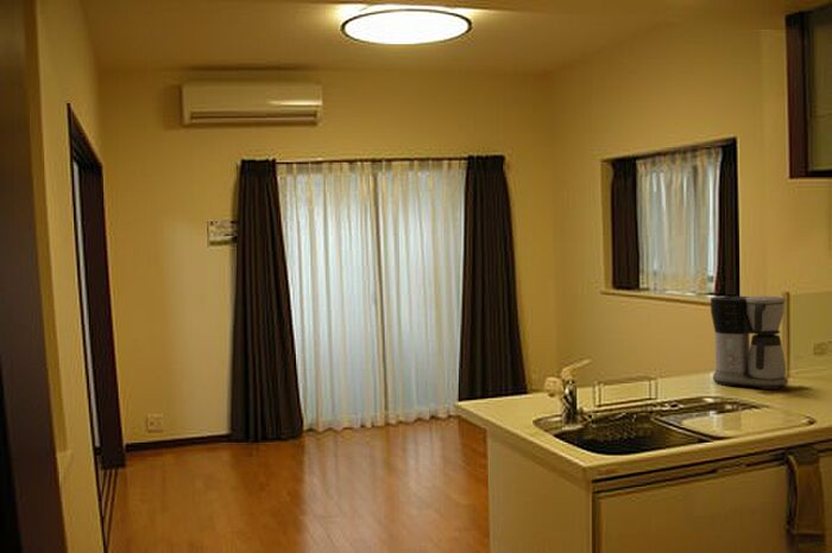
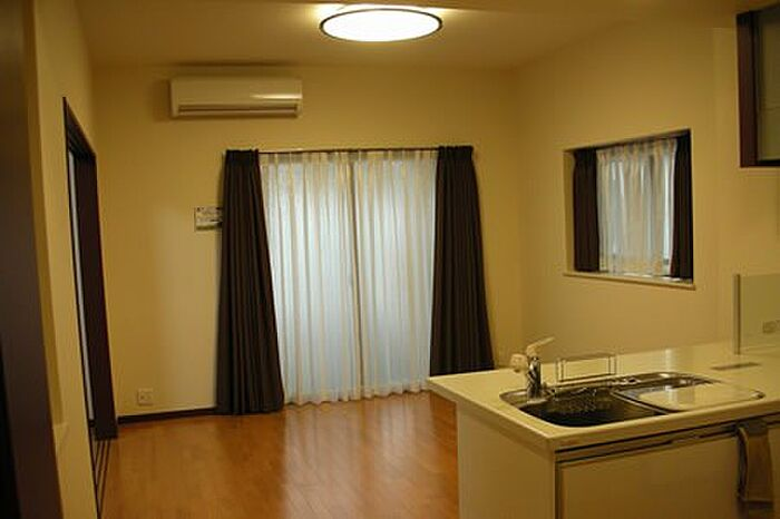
- coffee maker [710,295,789,390]
